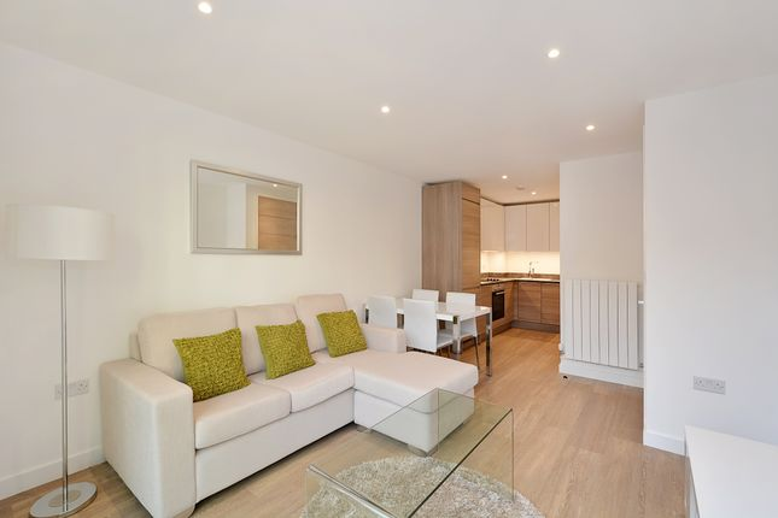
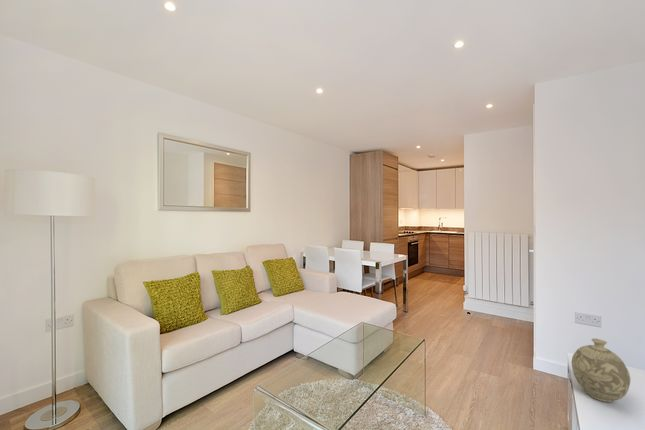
+ decorative vase [571,338,631,403]
